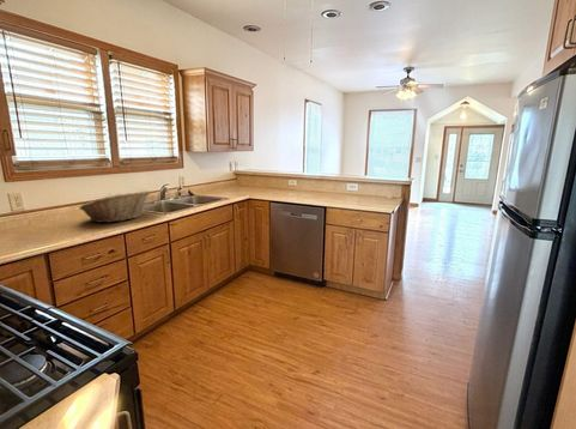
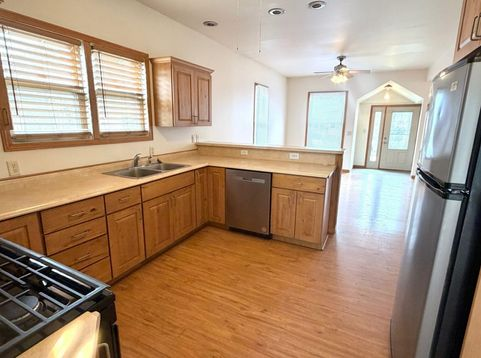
- fruit basket [78,189,151,224]
